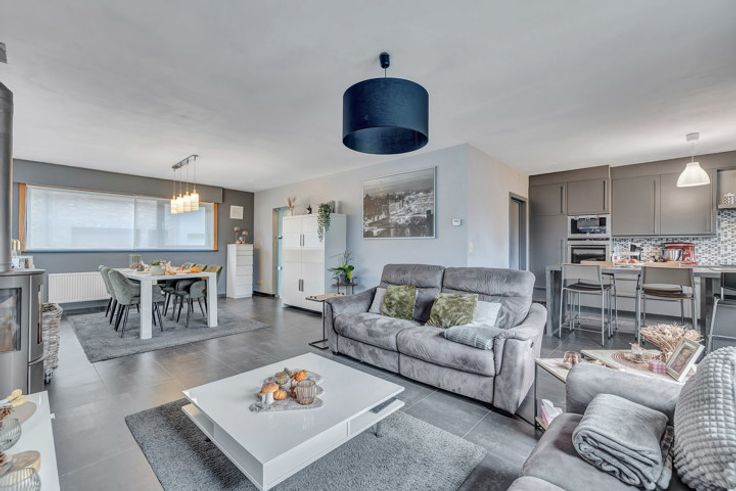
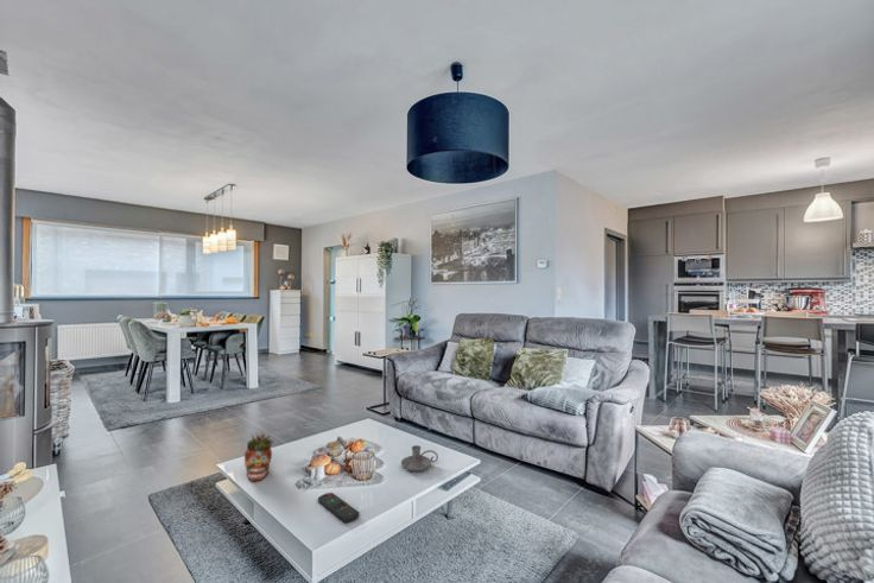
+ succulent planter [243,432,276,482]
+ remote control [317,492,360,524]
+ candle holder [400,444,439,473]
